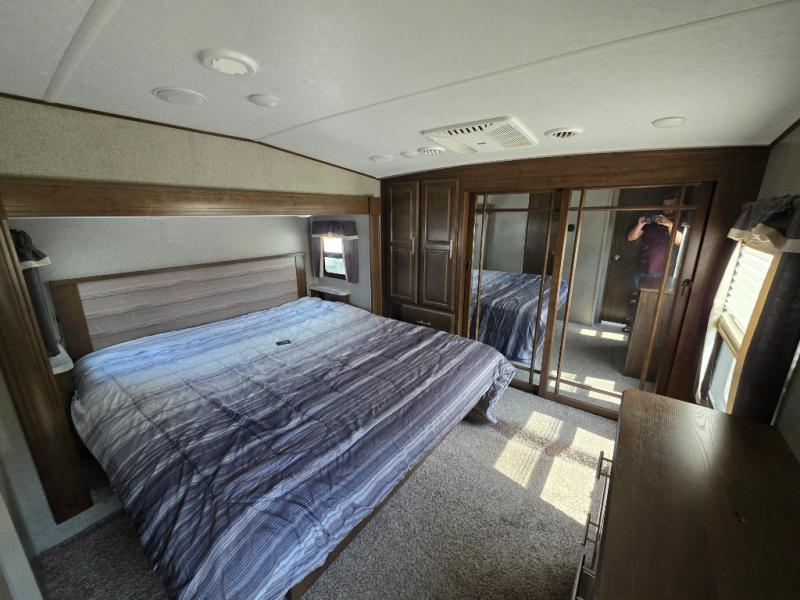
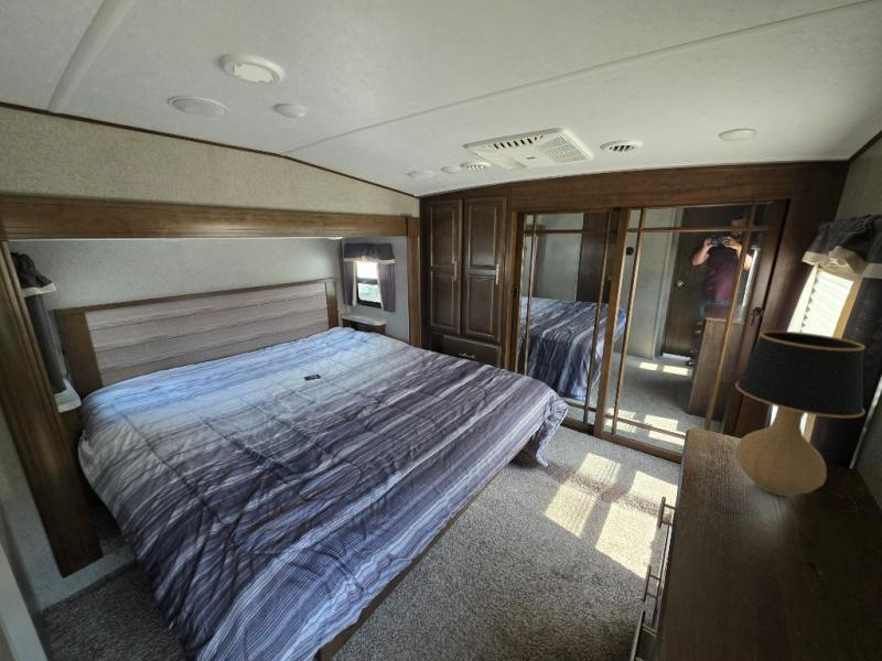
+ table lamp [734,329,867,513]
